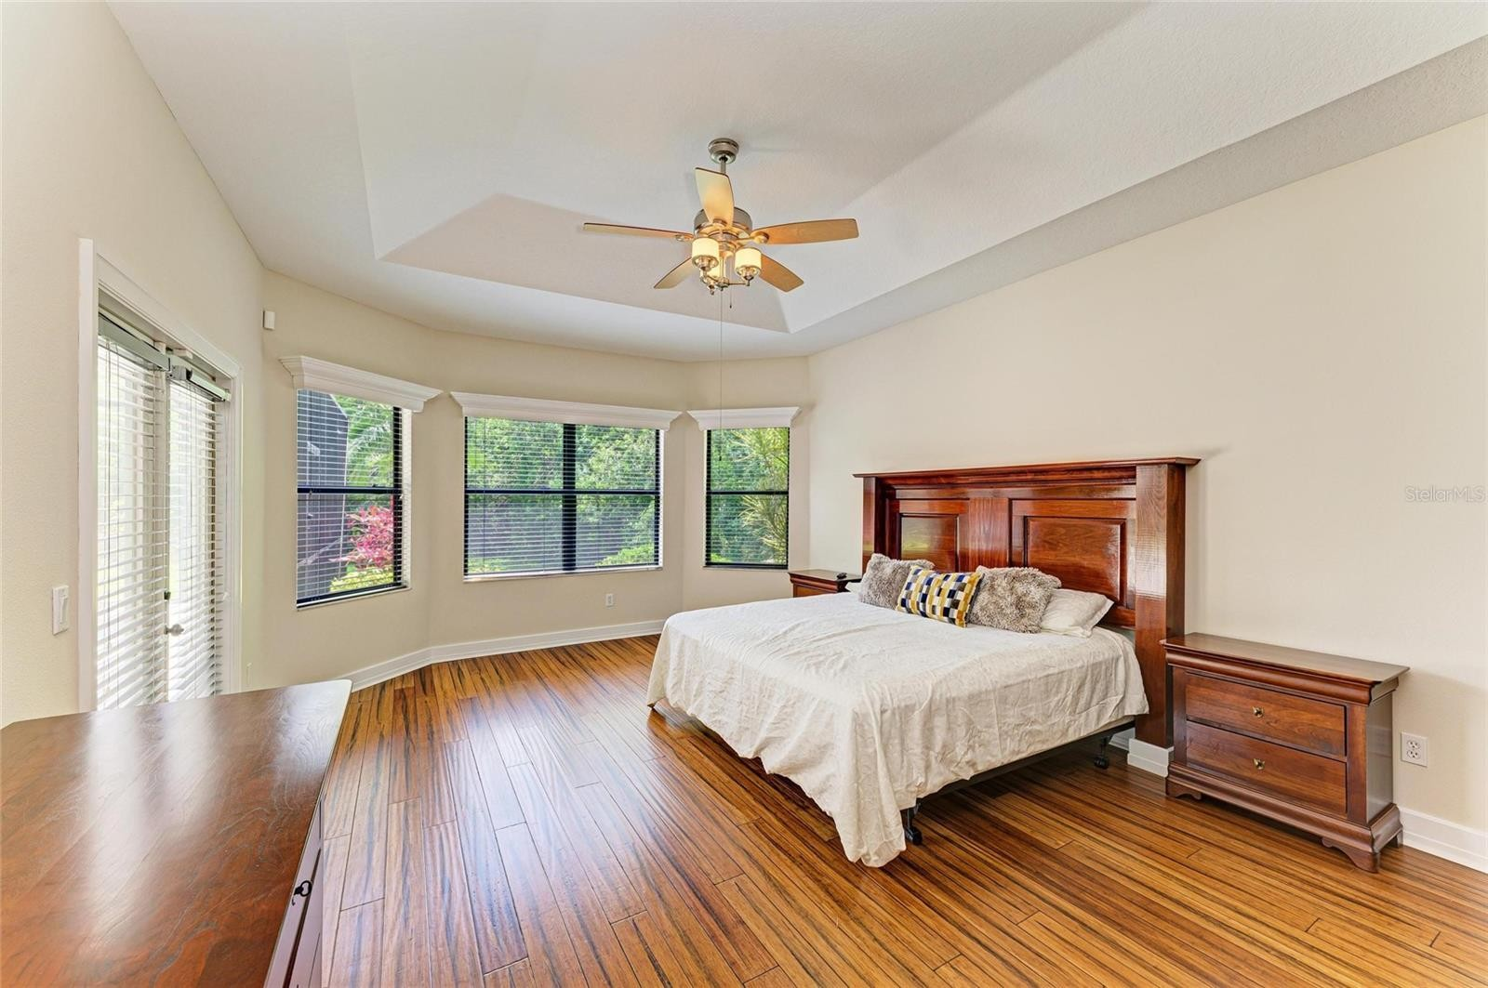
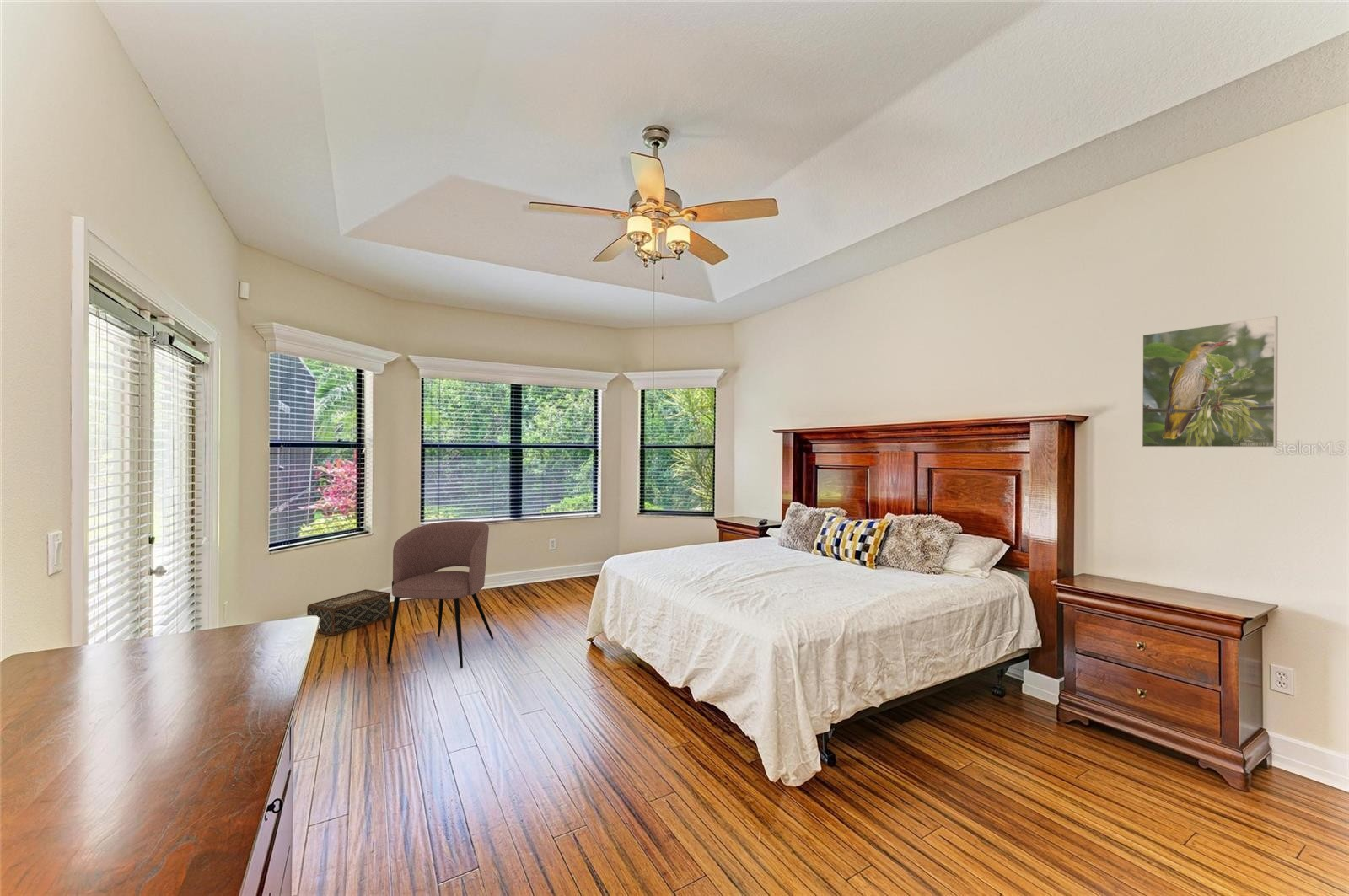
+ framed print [1141,315,1279,448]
+ armchair [386,520,494,669]
+ woven basket [306,588,391,636]
